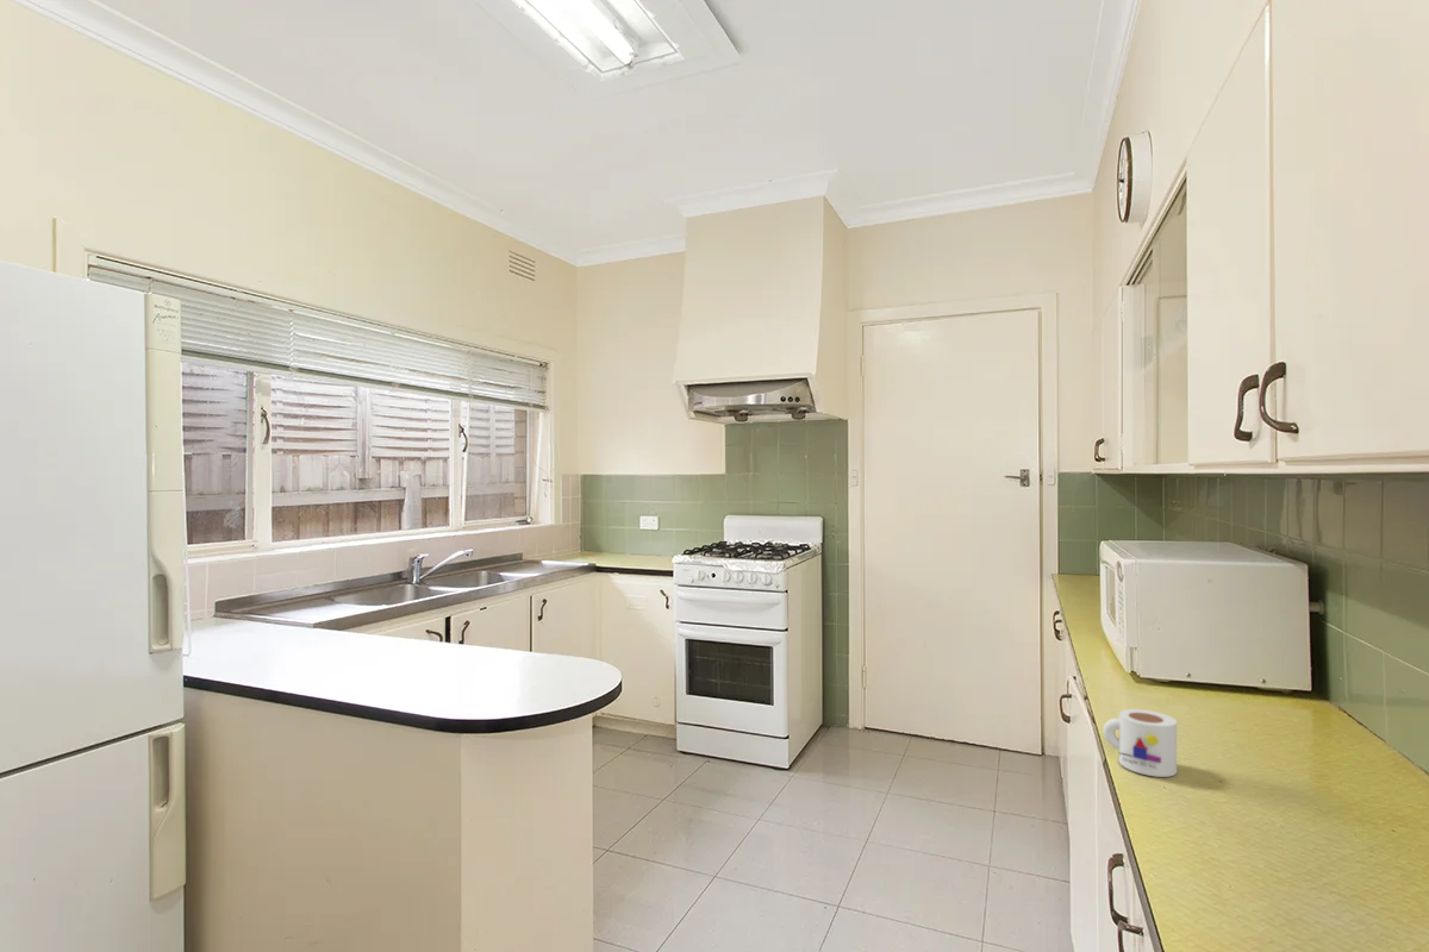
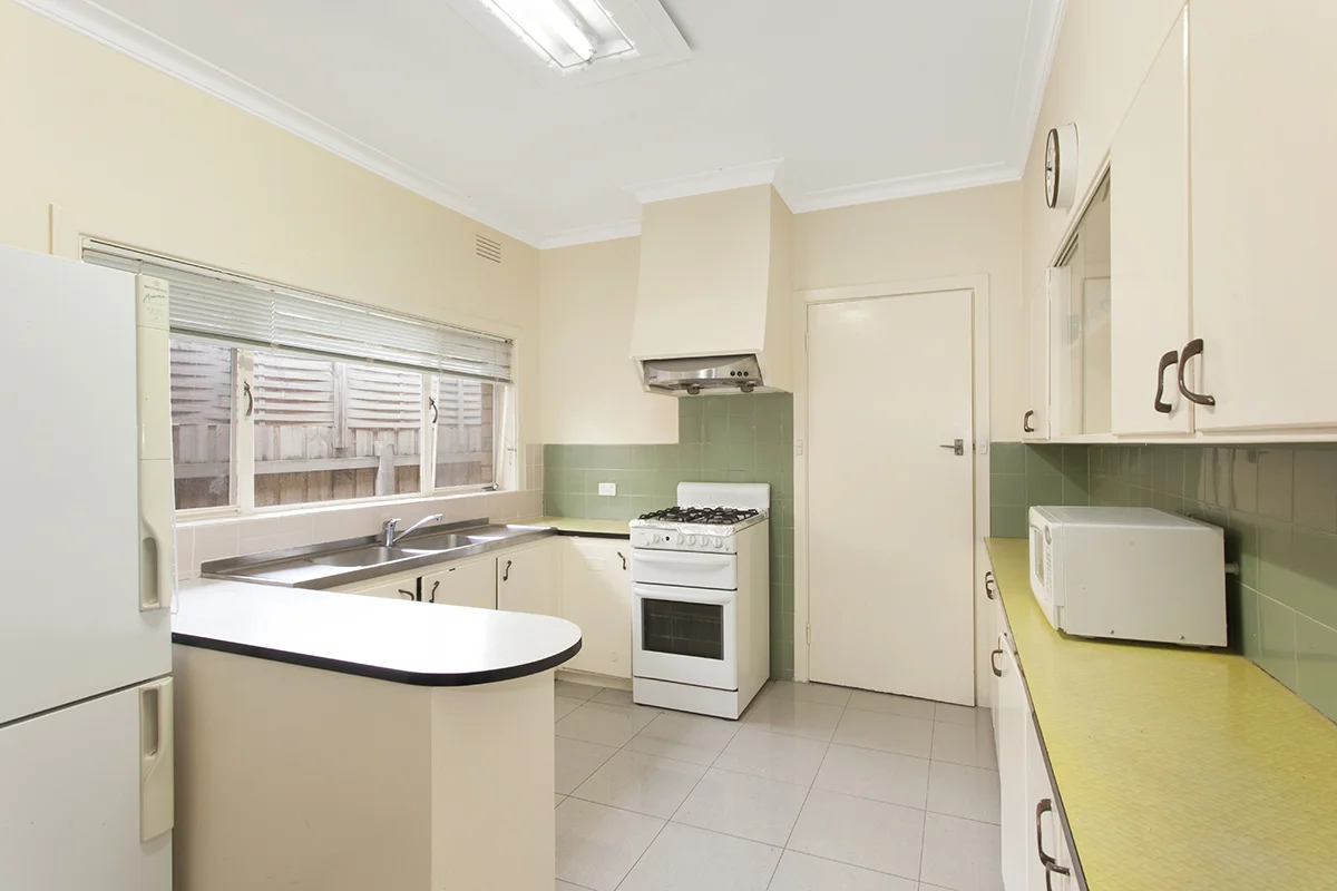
- mug [1102,708,1178,778]
